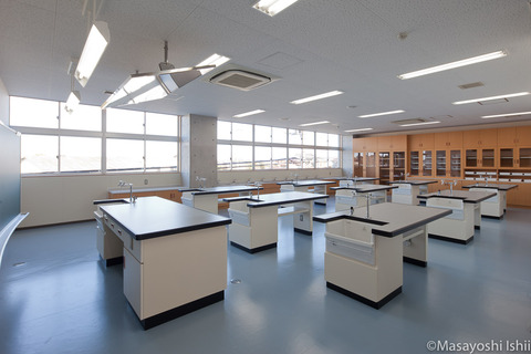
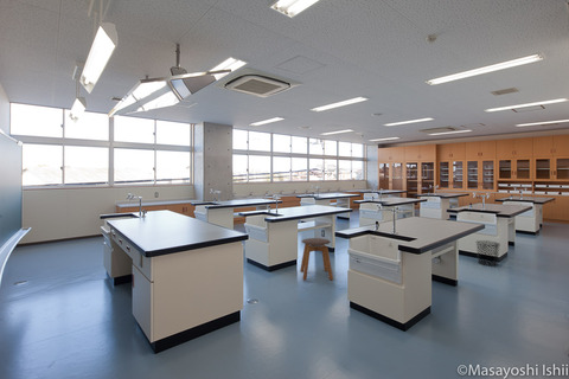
+ stool [299,237,334,282]
+ waste bin [475,239,501,266]
